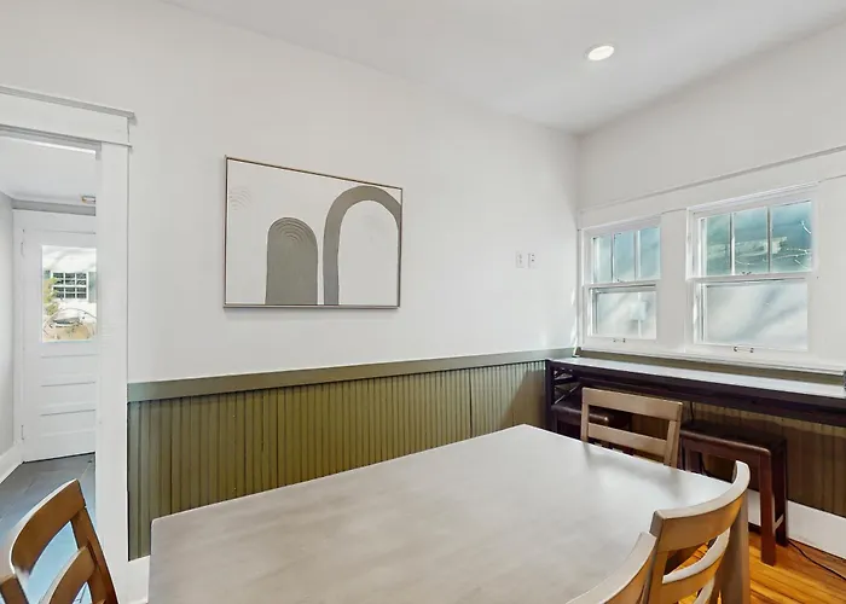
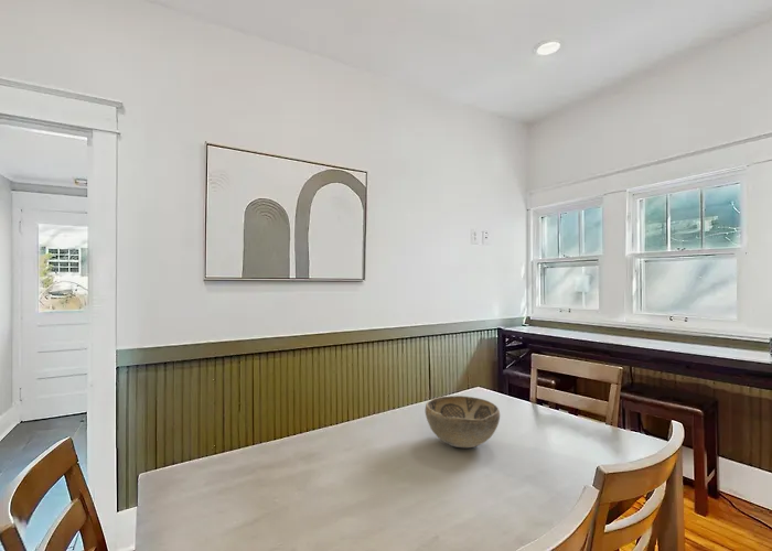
+ decorative bowl [425,395,501,449]
